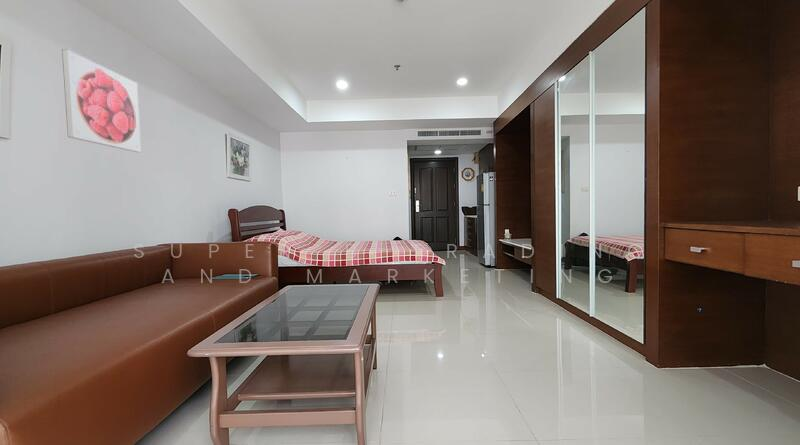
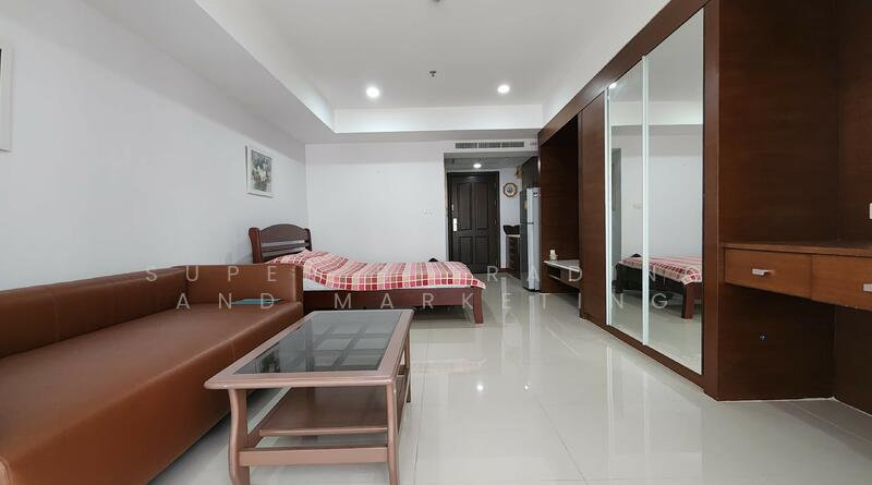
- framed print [61,48,142,153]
